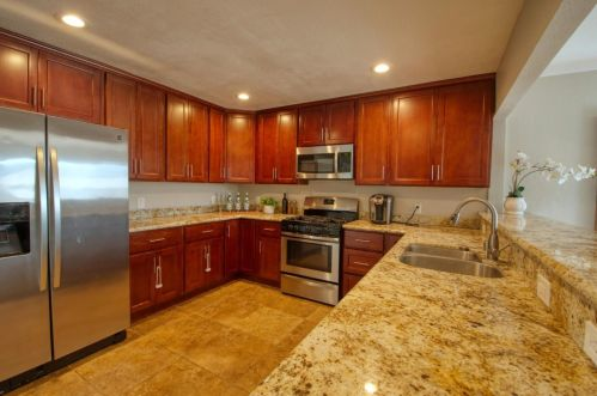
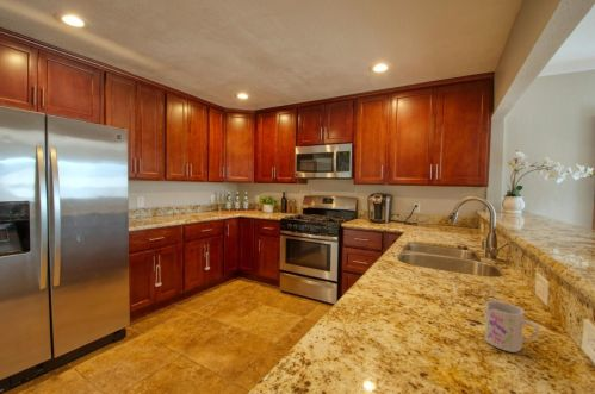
+ mug [484,299,540,354]
